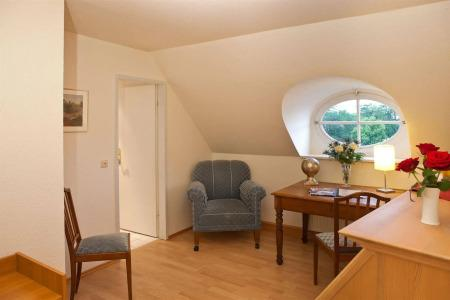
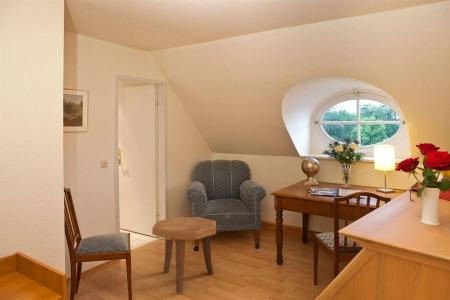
+ side table [151,216,217,294]
